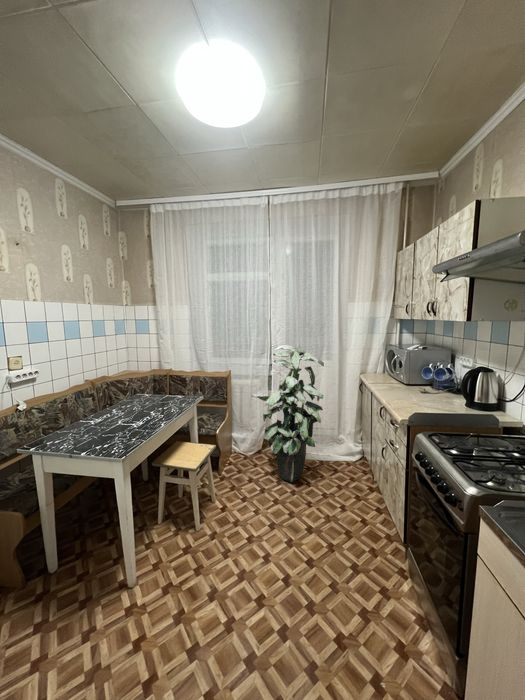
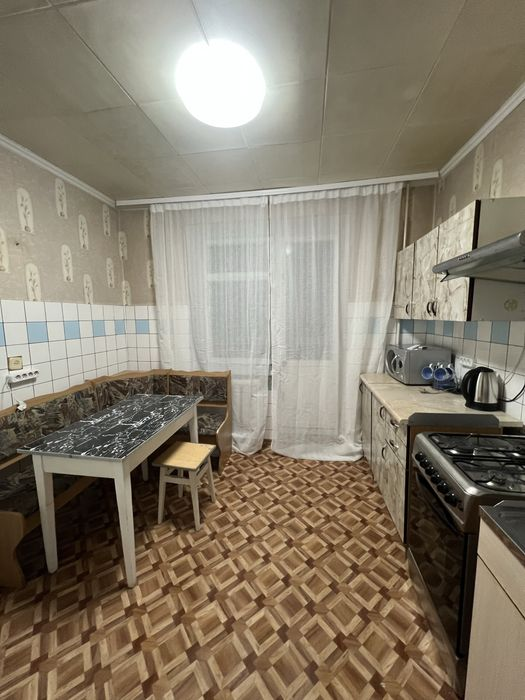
- indoor plant [256,344,325,483]
